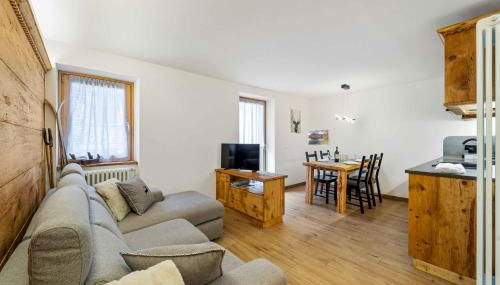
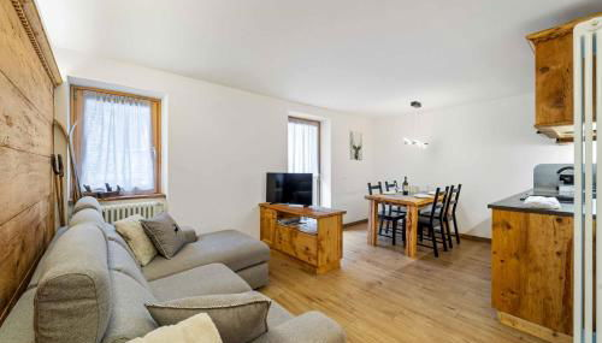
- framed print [307,128,330,146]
